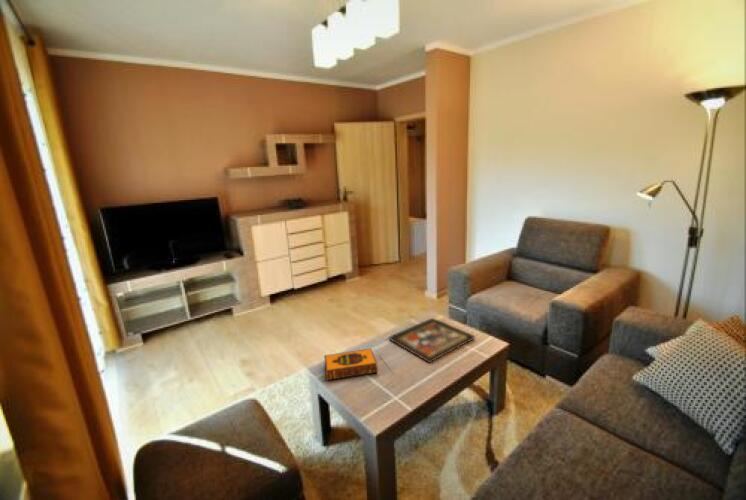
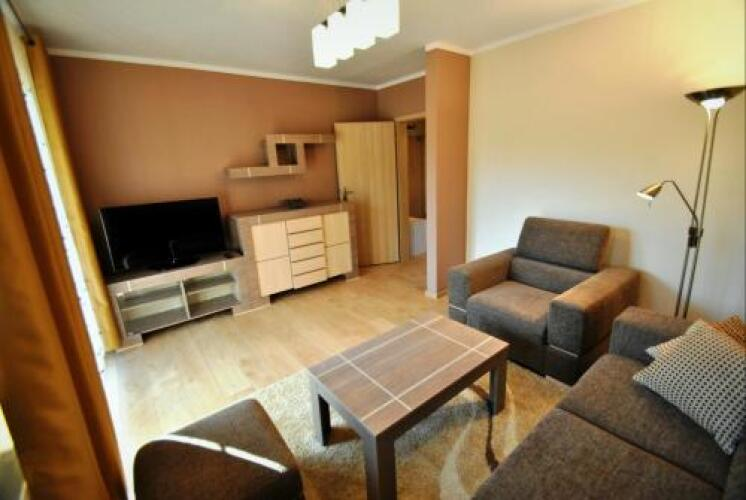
- hardback book [323,348,379,382]
- decorative tray [388,317,476,364]
